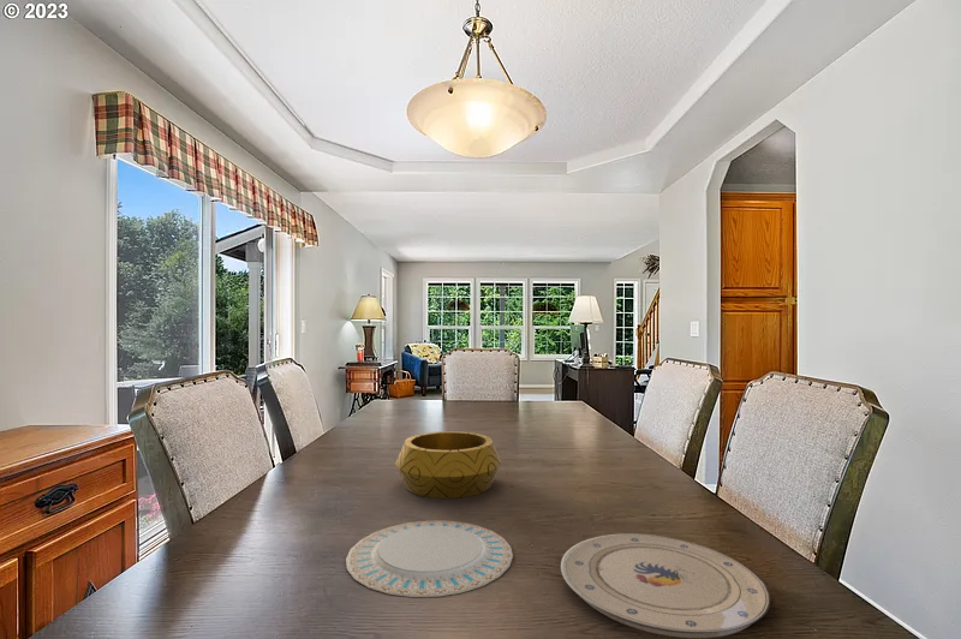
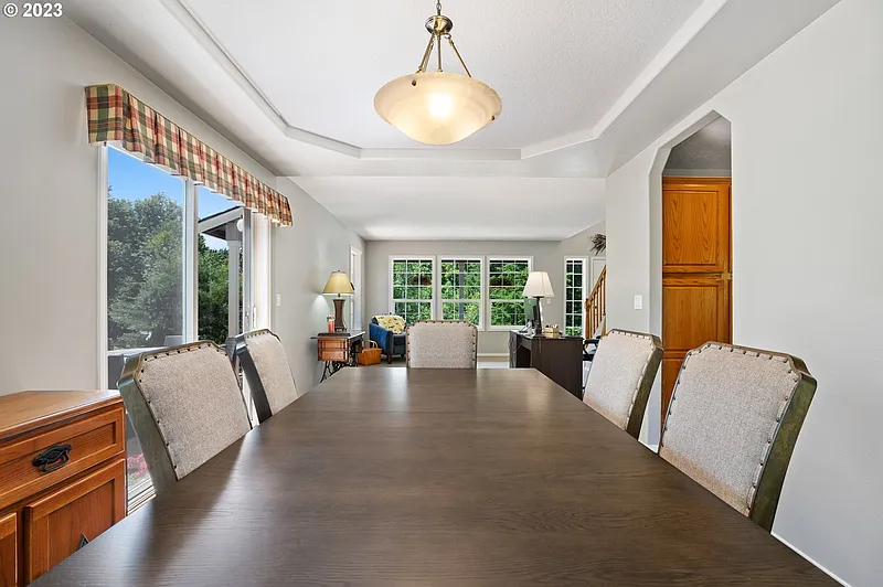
- chinaware [345,520,514,598]
- decorative bowl [394,430,502,500]
- plate [560,533,772,639]
